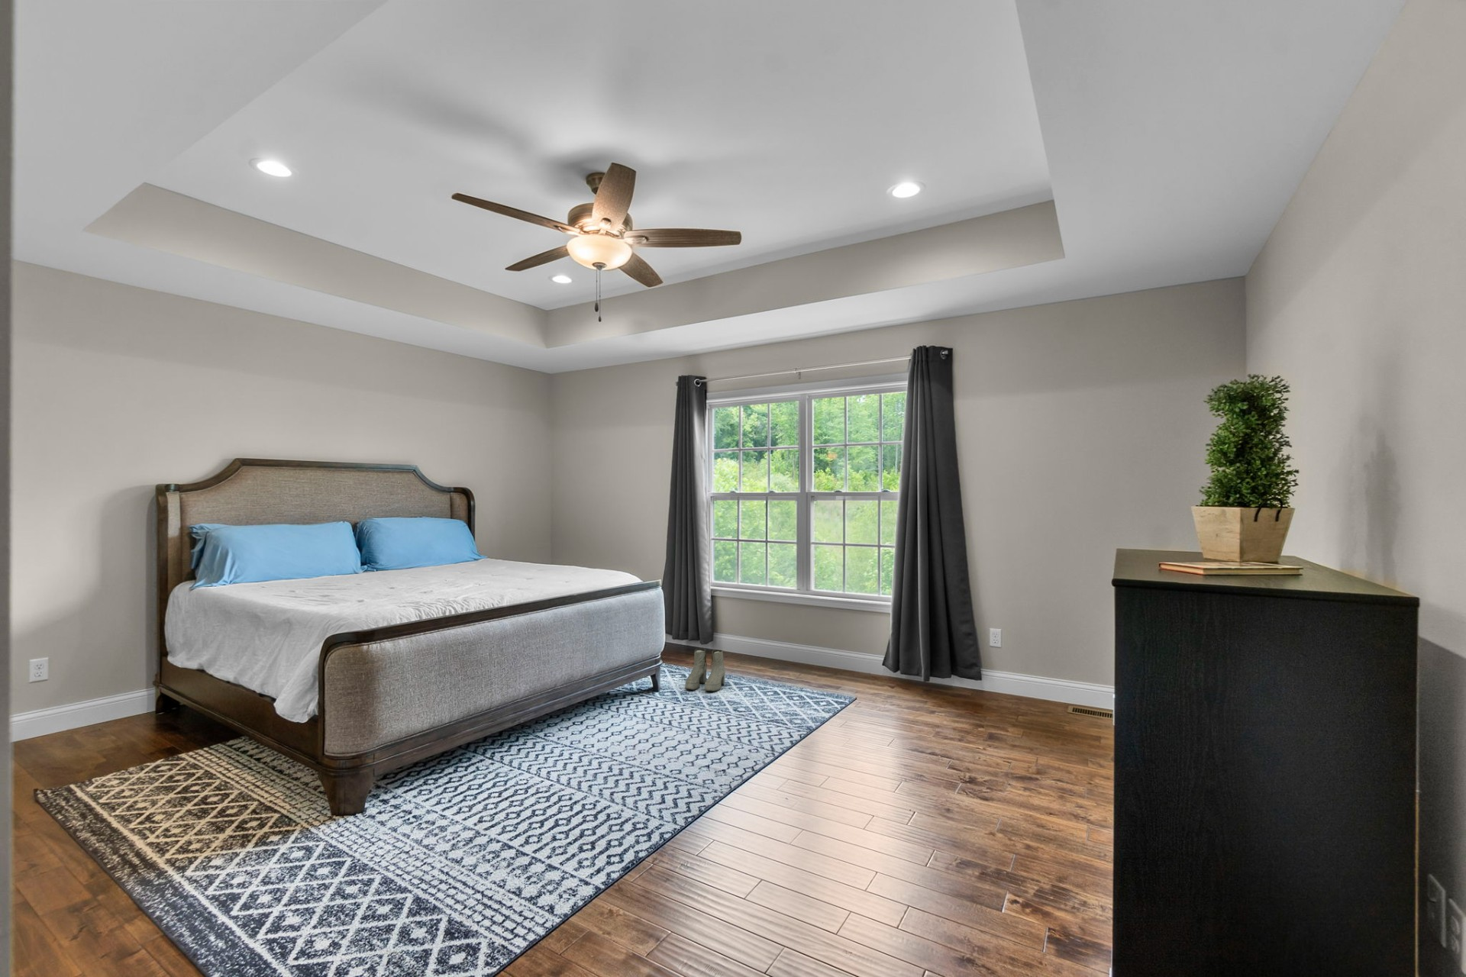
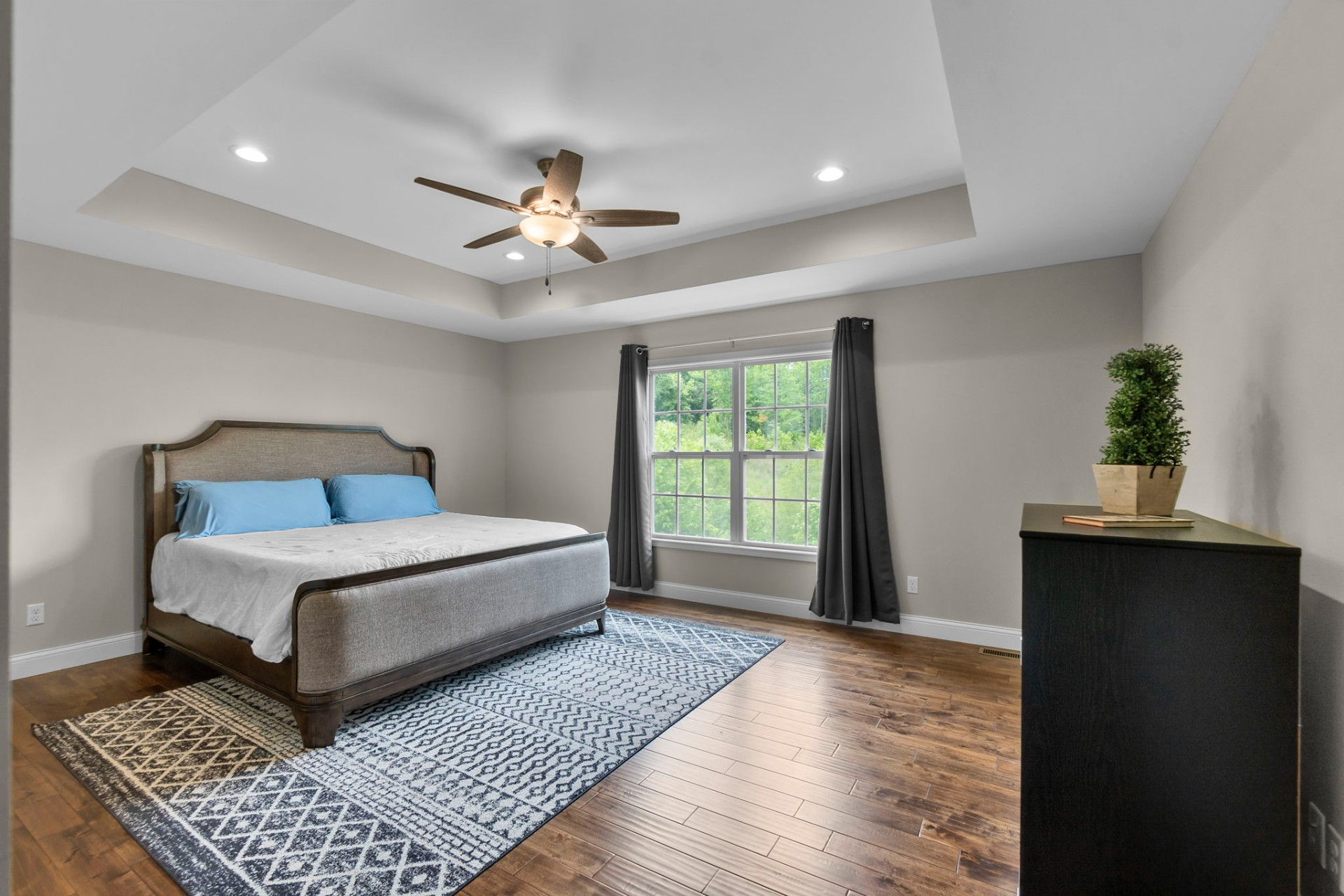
- boots [684,648,726,692]
